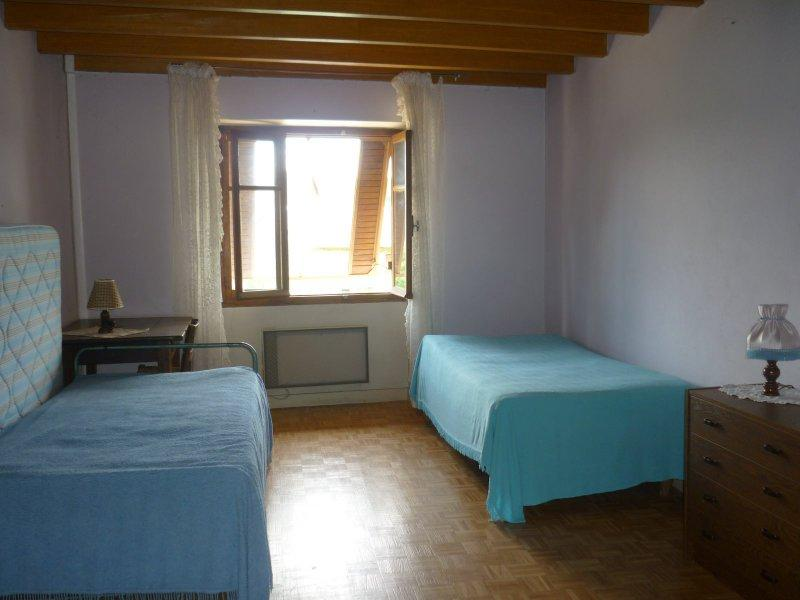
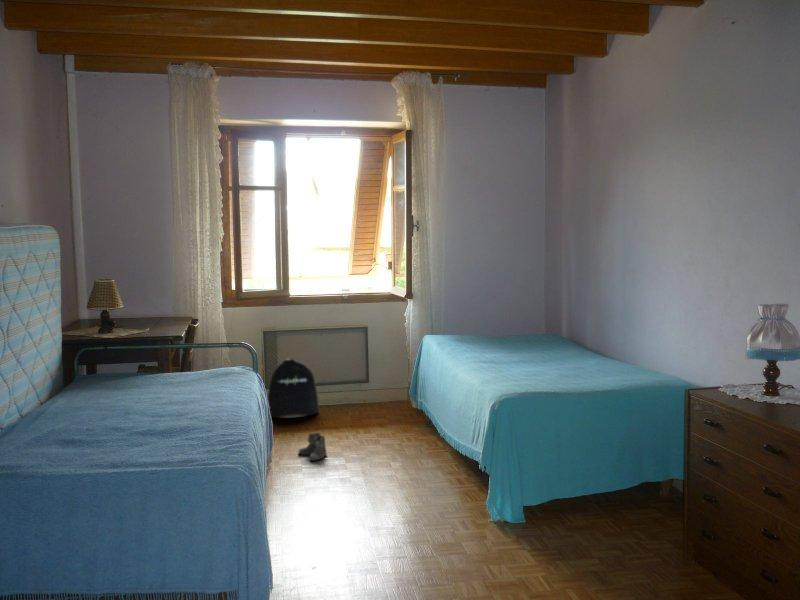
+ backpack [267,357,320,419]
+ boots [297,432,328,462]
